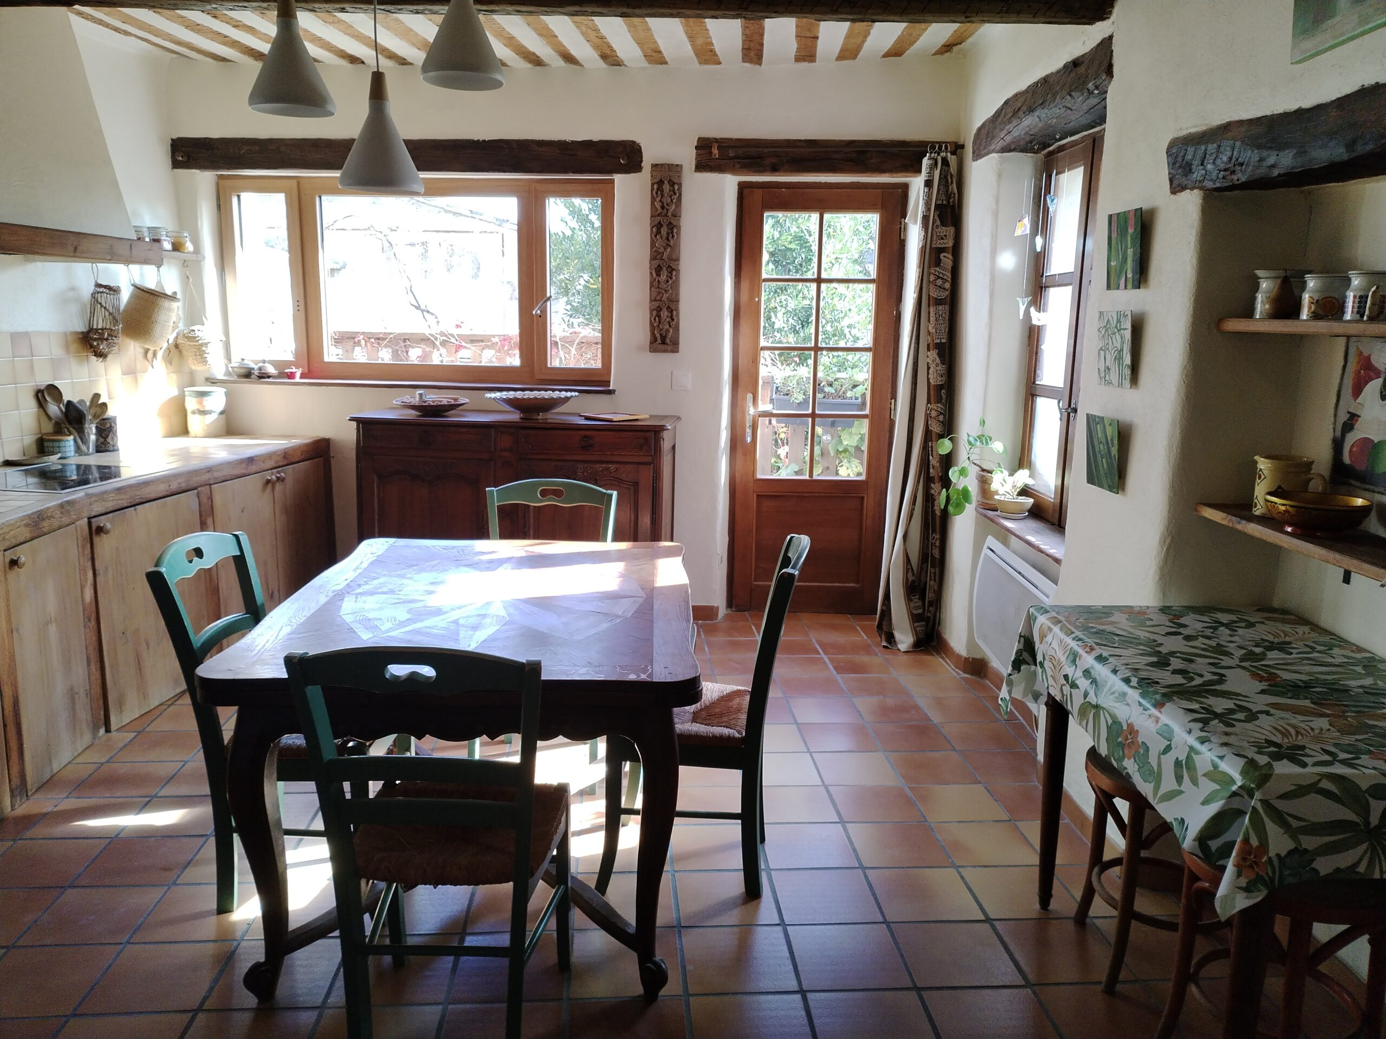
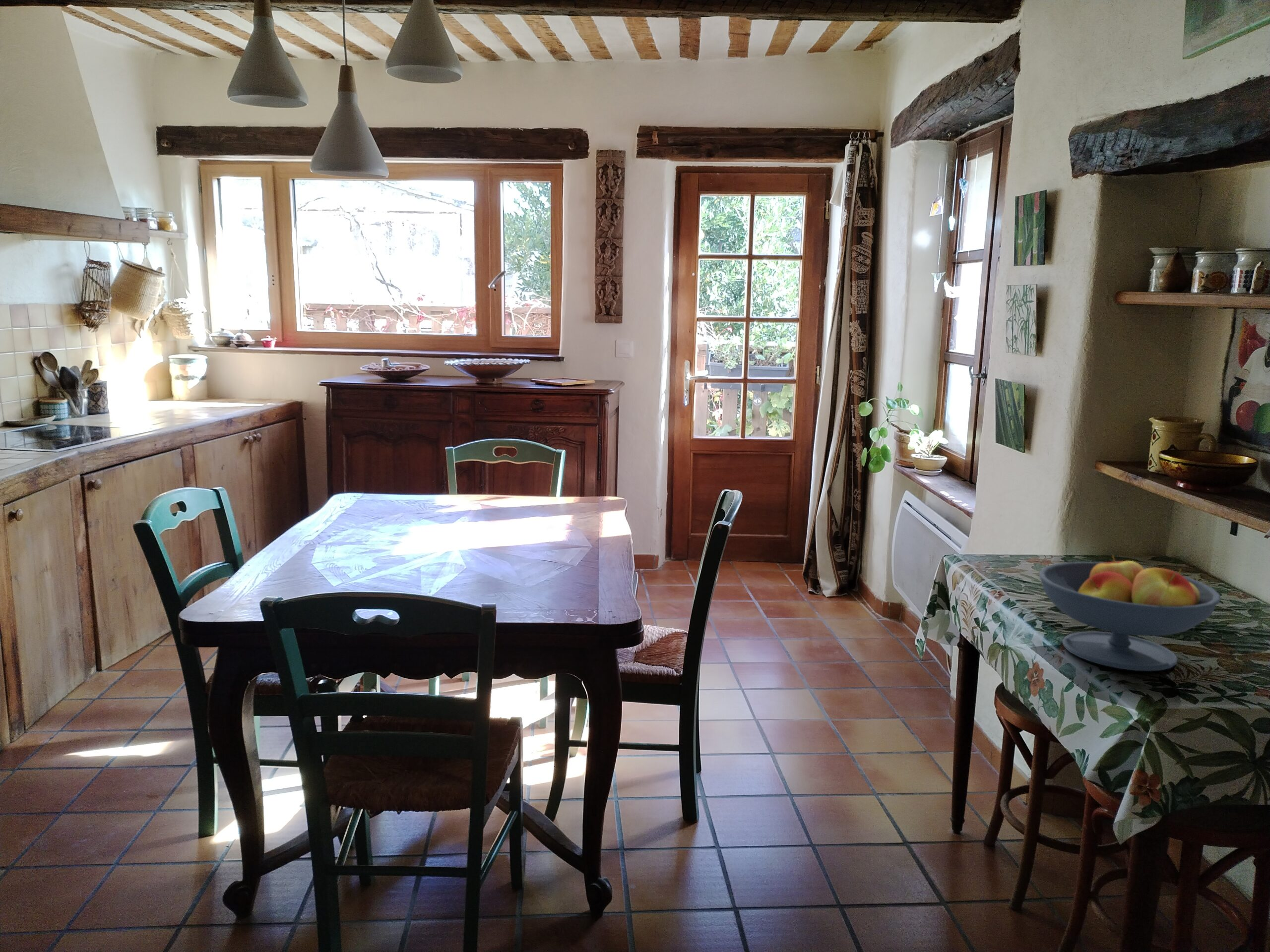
+ fruit bowl [1038,554,1221,672]
